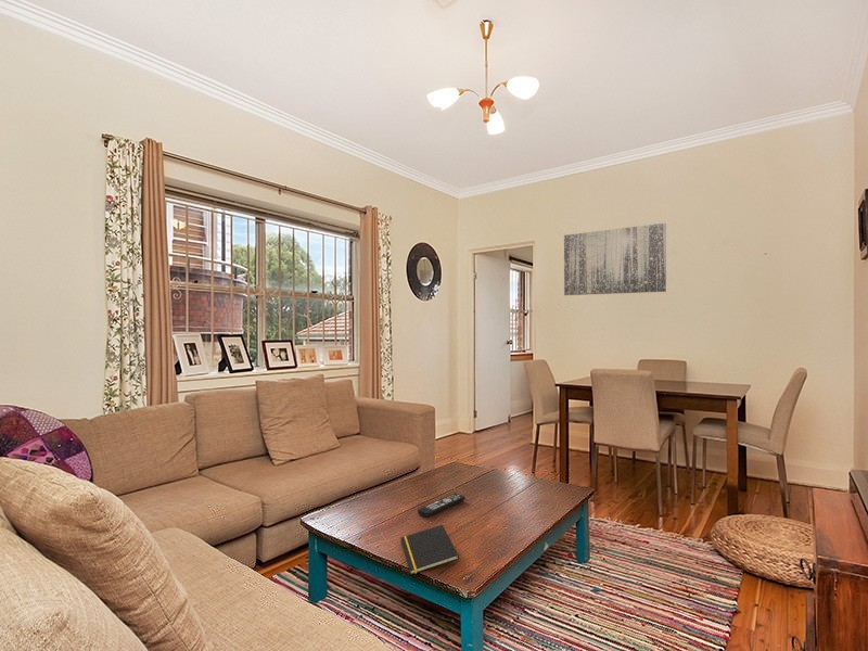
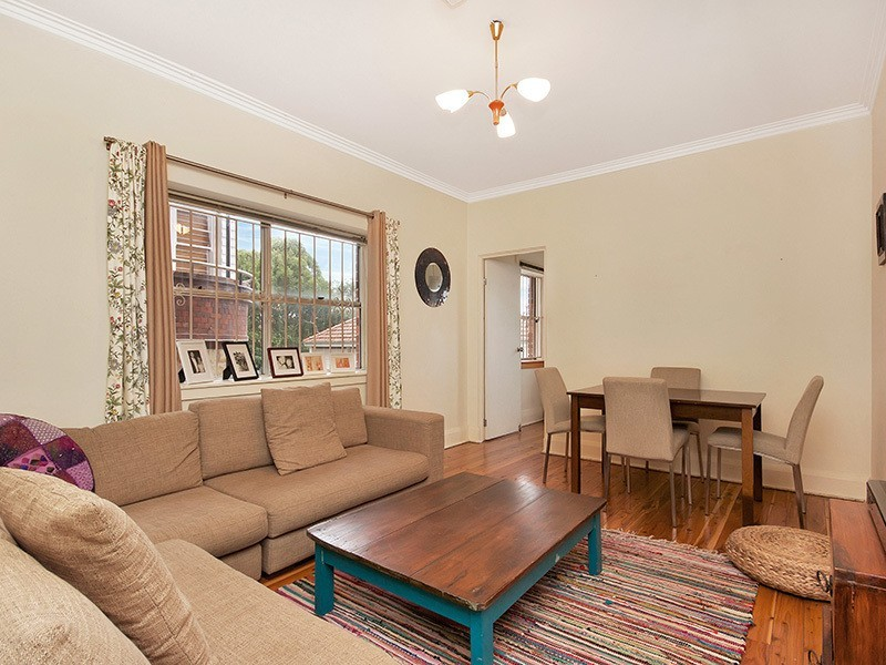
- remote control [417,493,467,519]
- notepad [399,524,460,575]
- wall art [563,222,667,296]
